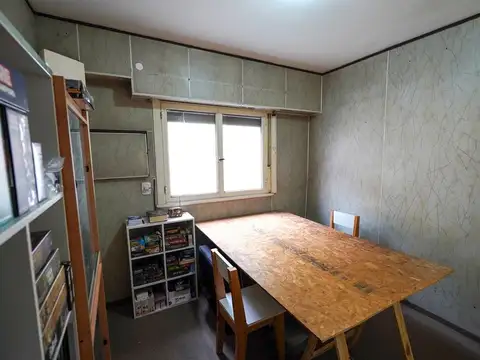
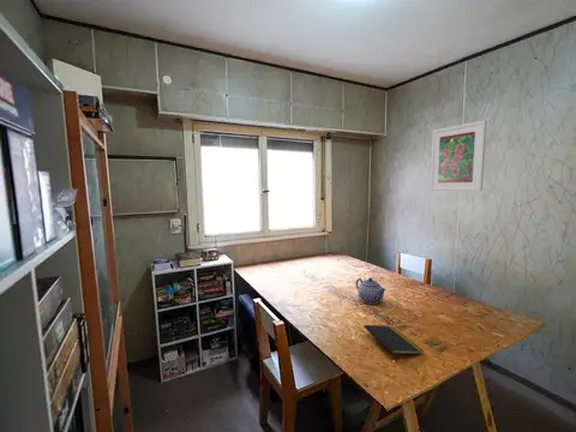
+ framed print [428,119,487,192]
+ notepad [362,324,425,359]
+ teapot [355,277,388,305]
